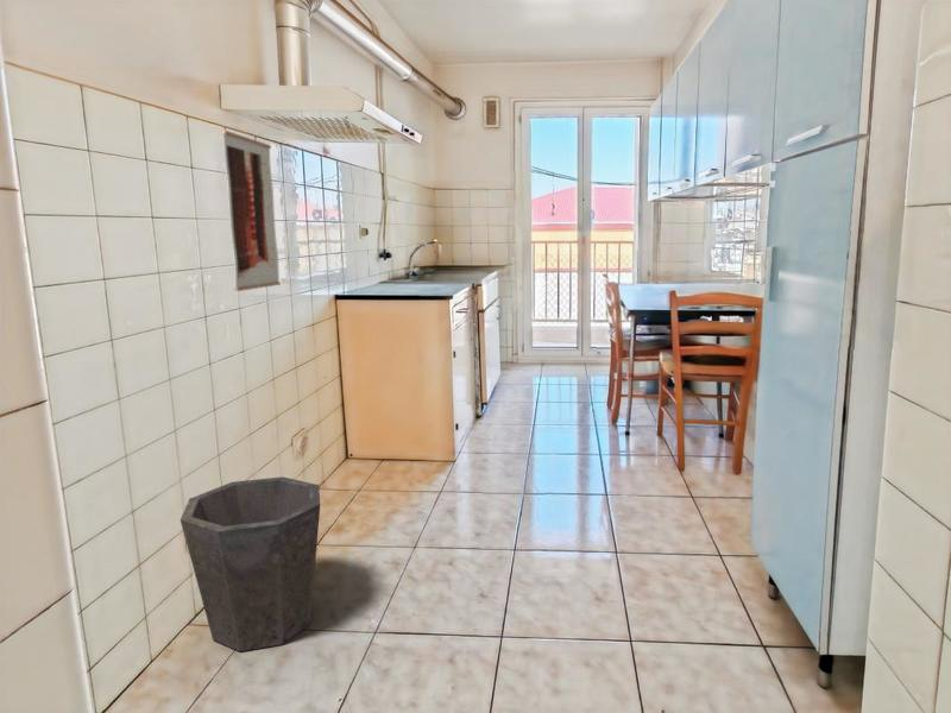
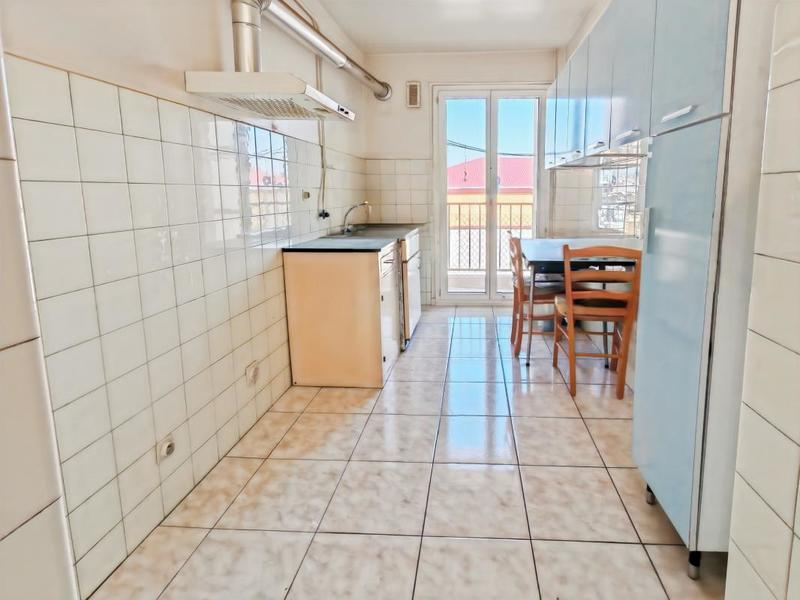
- waste bin [180,475,321,652]
- wall art [220,130,282,292]
